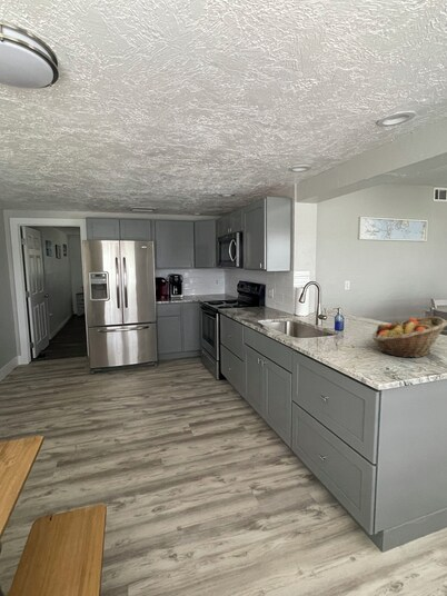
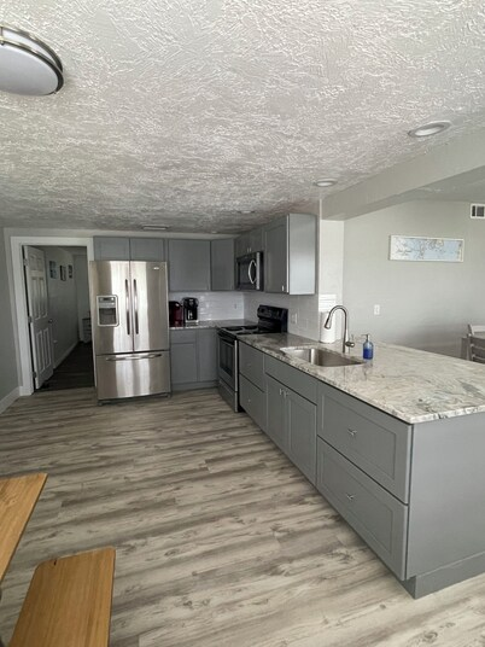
- fruit basket [371,316,447,359]
